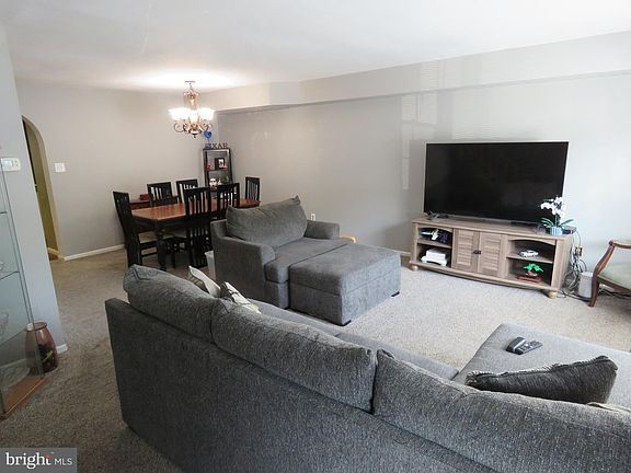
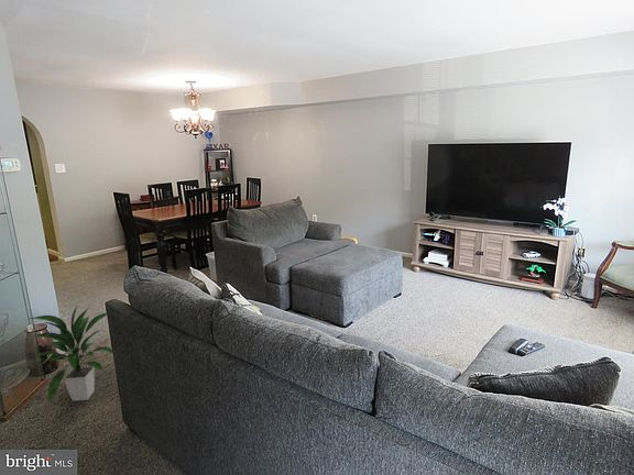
+ indoor plant [26,303,113,405]
